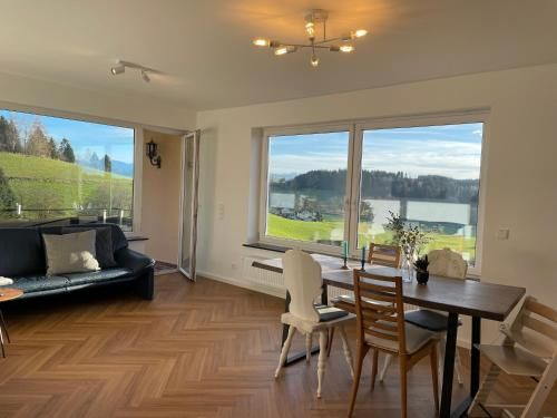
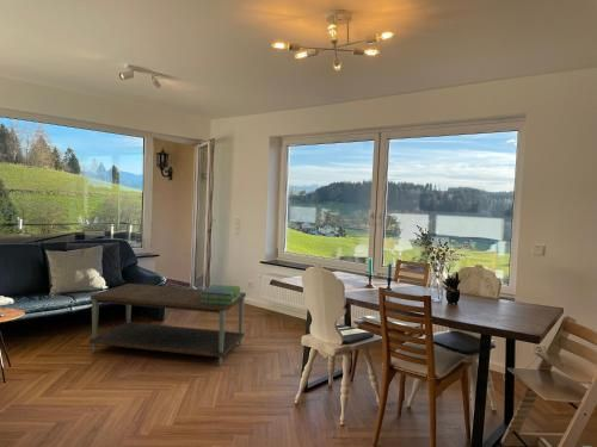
+ stack of books [199,284,241,305]
+ coffee table [88,283,247,367]
